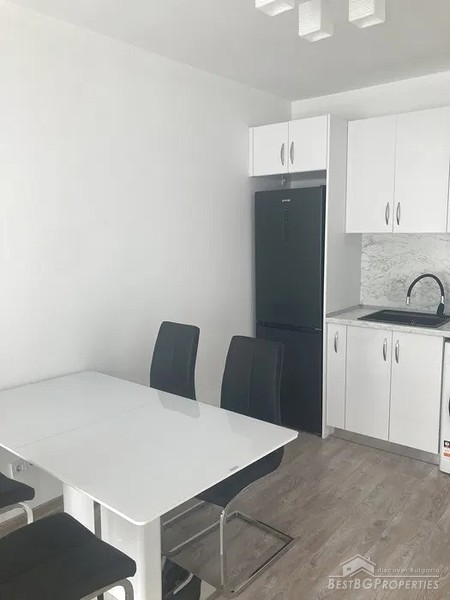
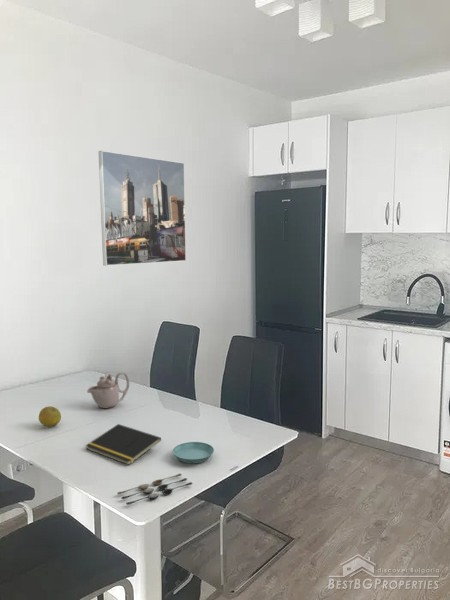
+ notepad [85,423,162,466]
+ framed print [98,150,187,267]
+ teapot [86,371,130,409]
+ saucer [172,441,215,464]
+ fruit [38,405,62,428]
+ spoon [116,473,193,506]
